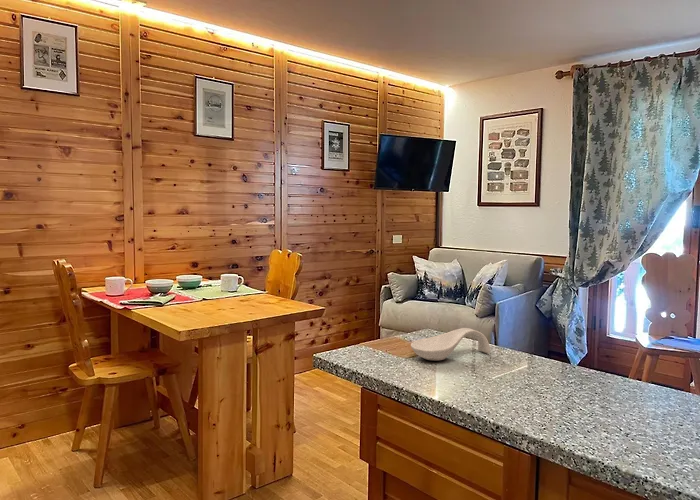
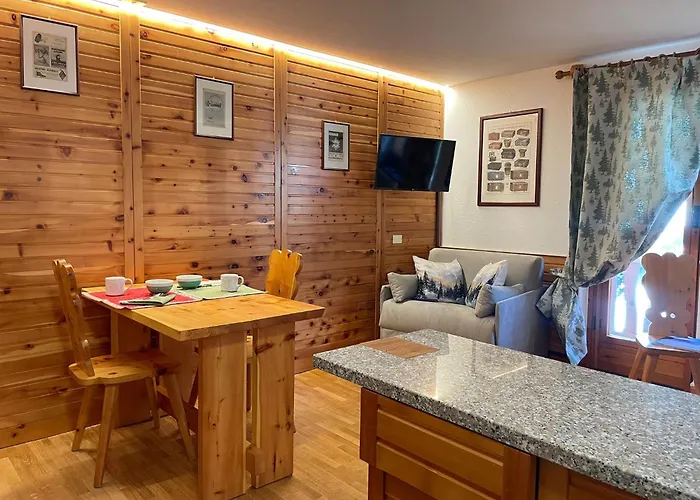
- spoon rest [410,327,491,361]
